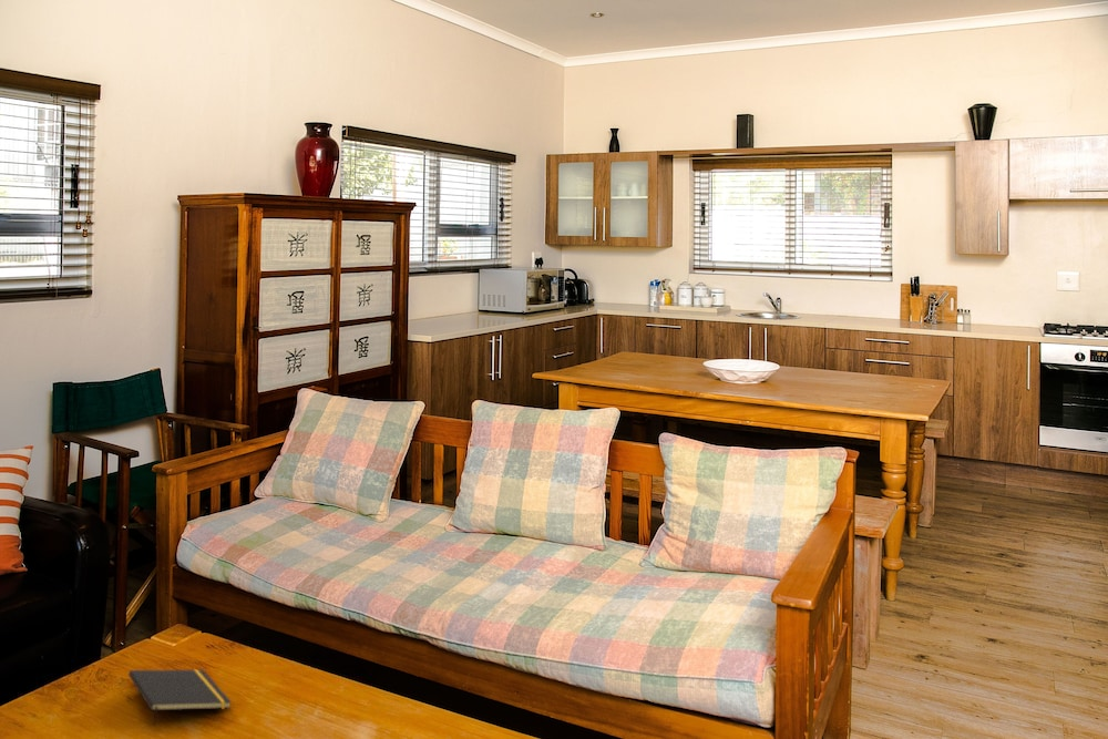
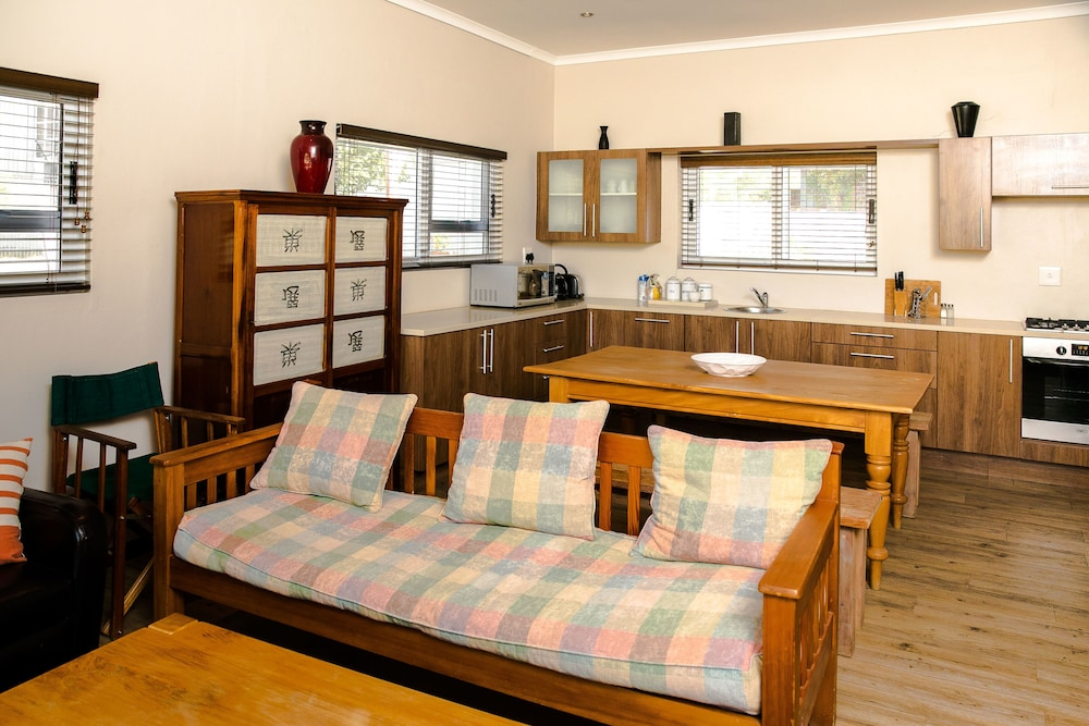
- notepad [127,668,233,728]
